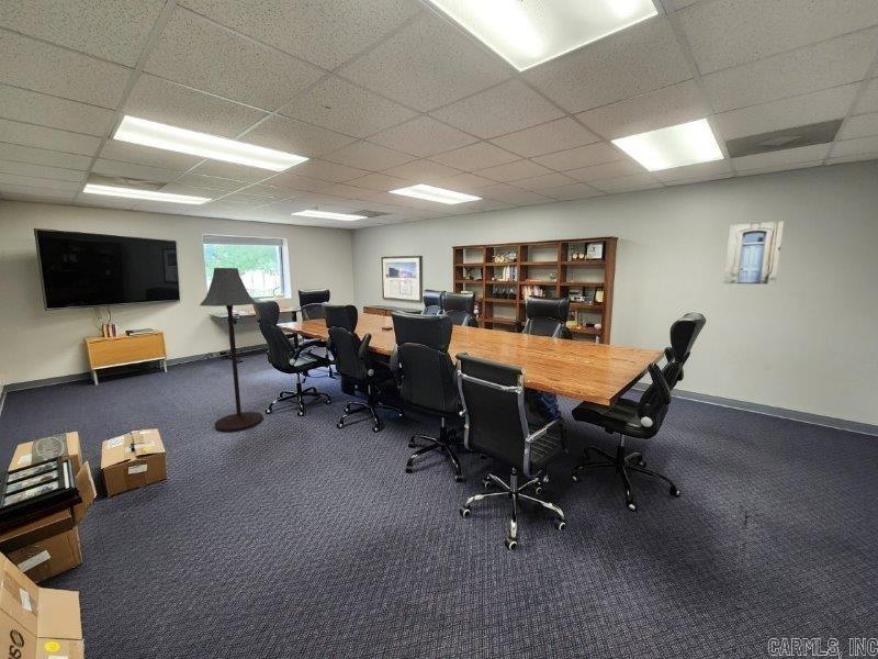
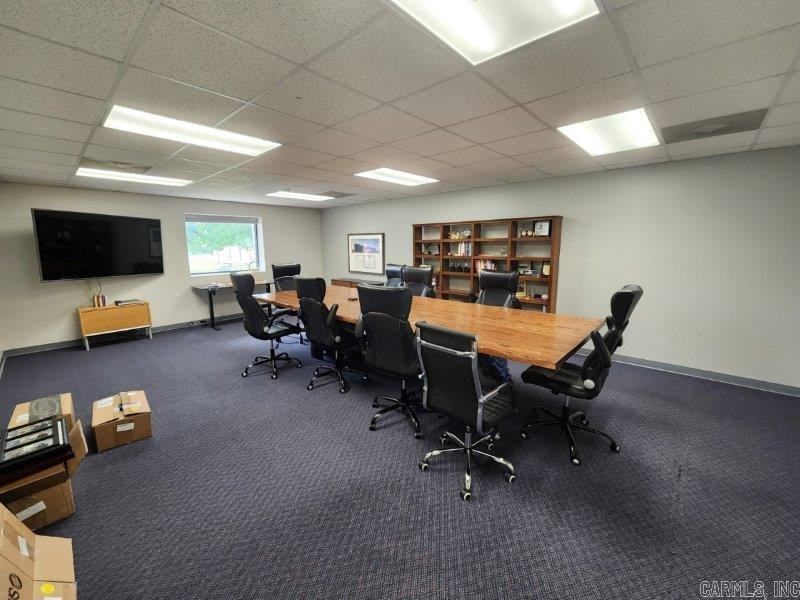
- floor lamp [199,267,264,433]
- wall art [722,220,785,286]
